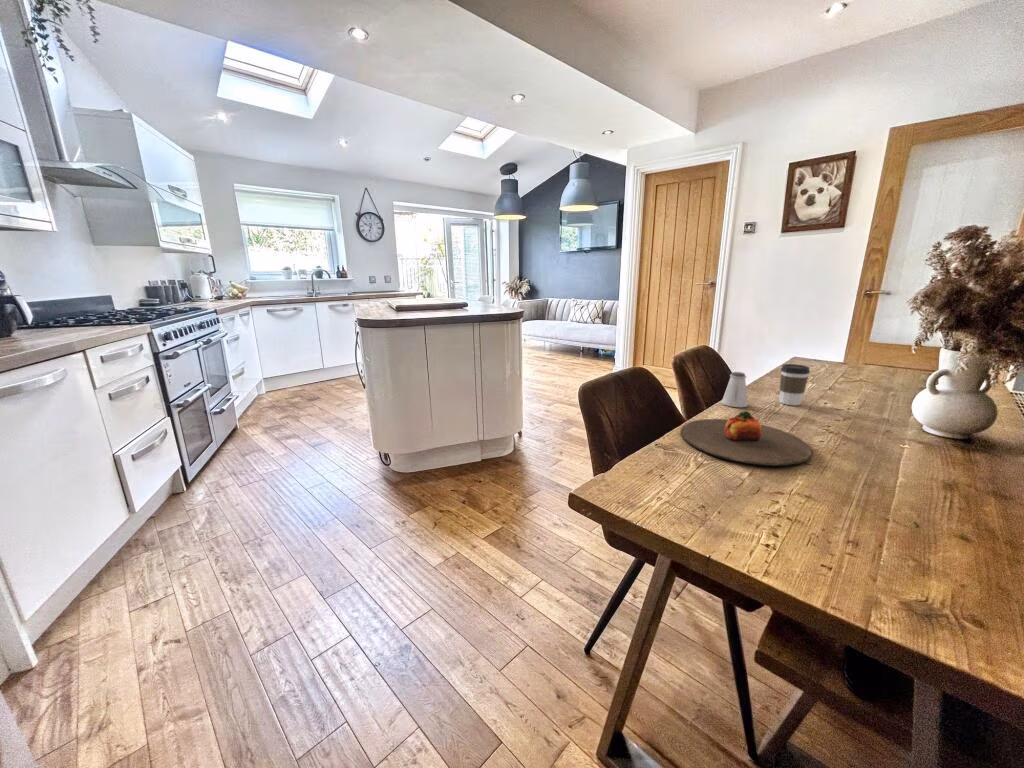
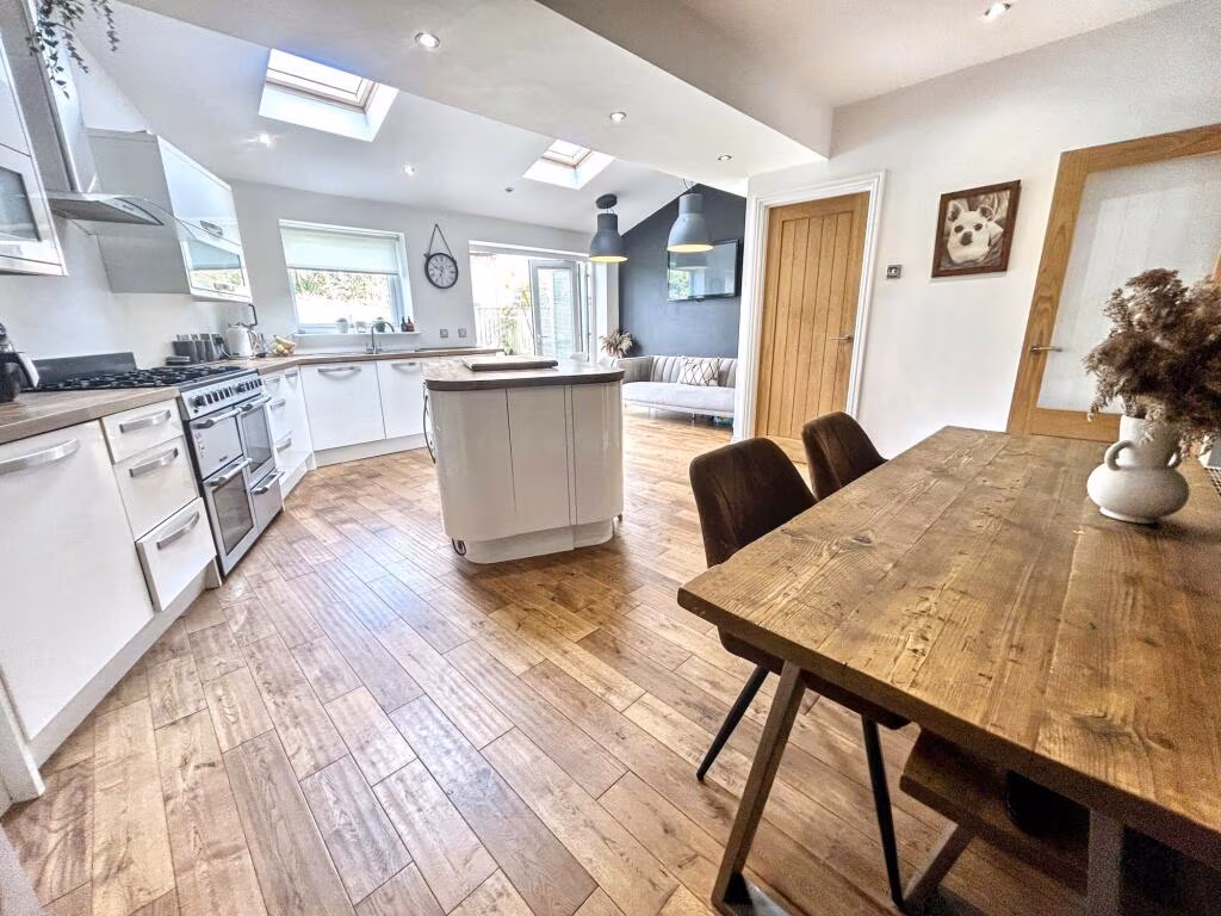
- saltshaker [720,371,749,408]
- coffee cup [778,363,811,406]
- plate [679,410,814,467]
